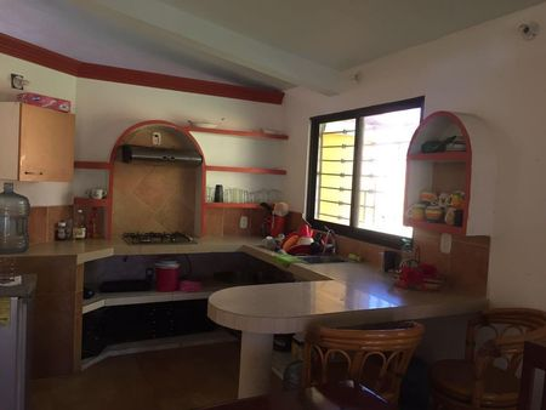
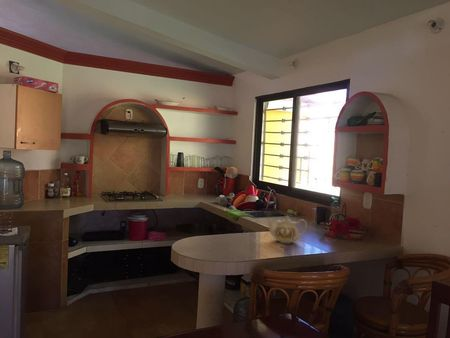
+ teapot [266,214,308,244]
